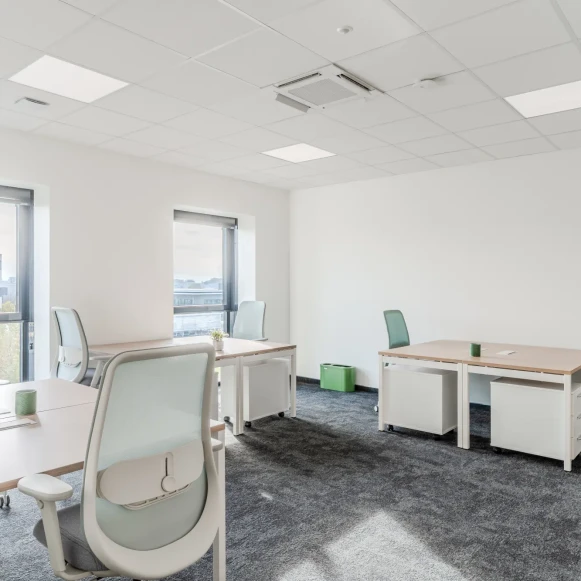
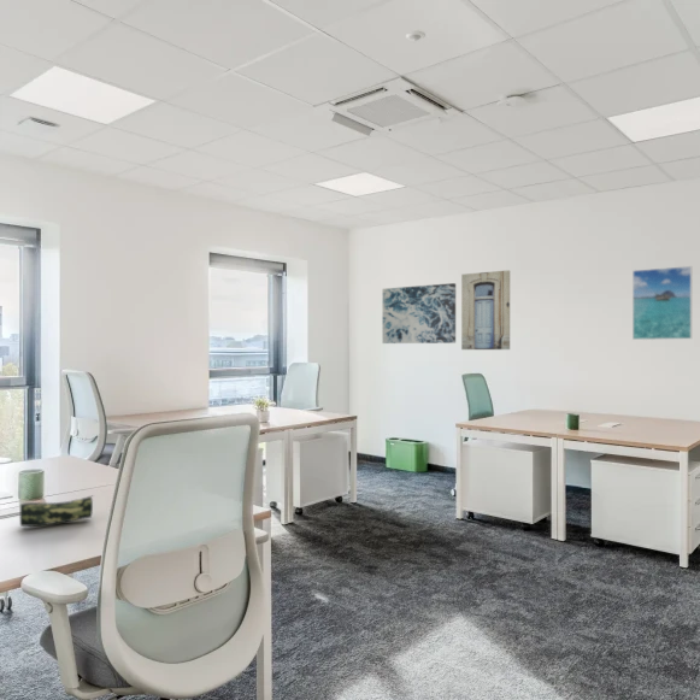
+ wall art [381,282,457,345]
+ pencil case [19,494,95,528]
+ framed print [631,265,693,341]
+ wall art [460,269,511,351]
